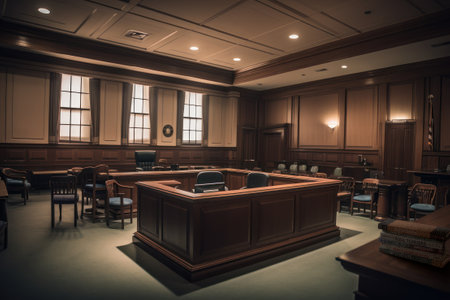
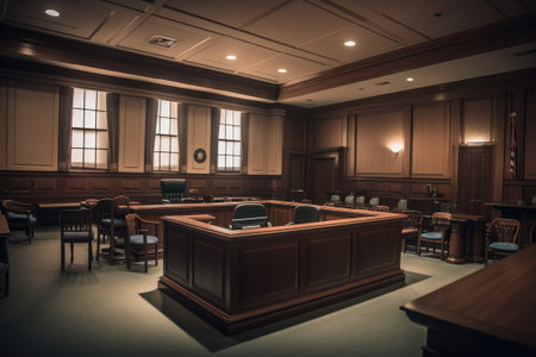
- book stack [377,217,450,269]
